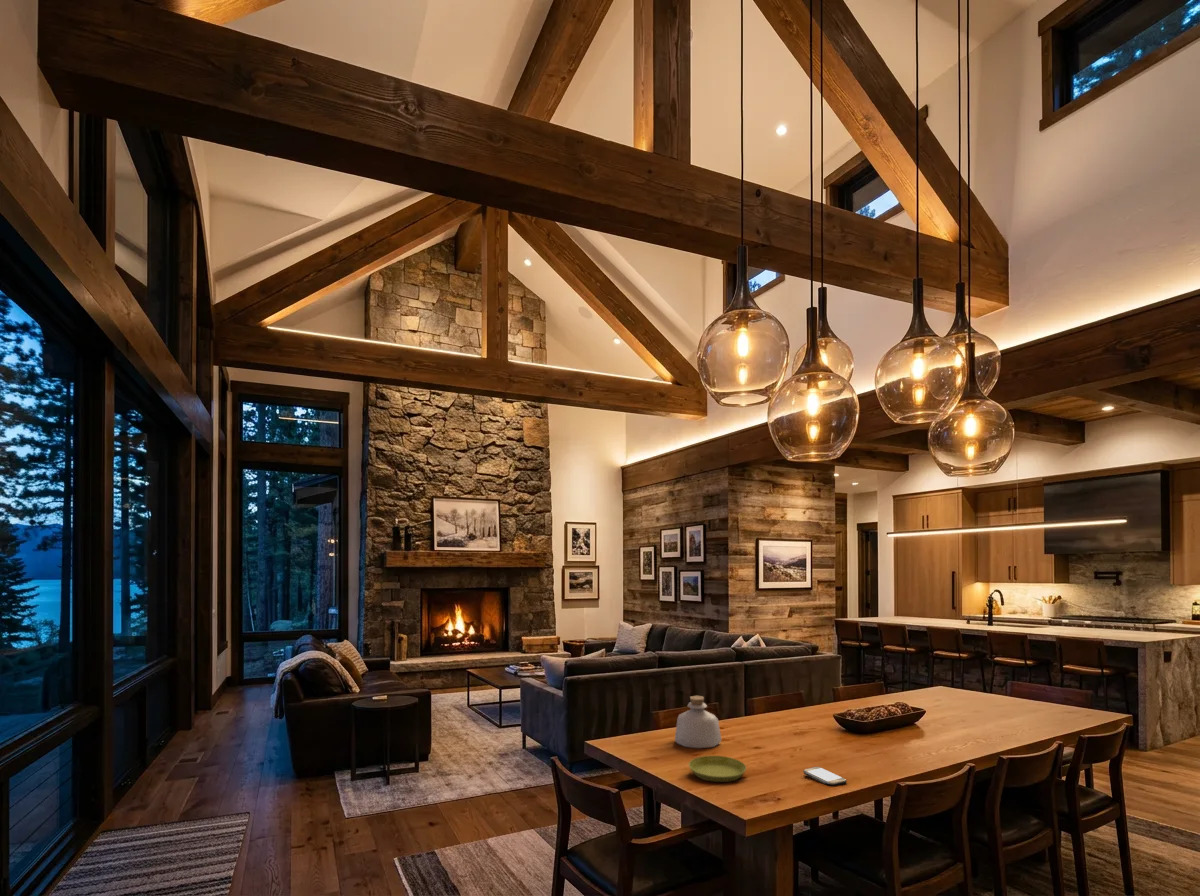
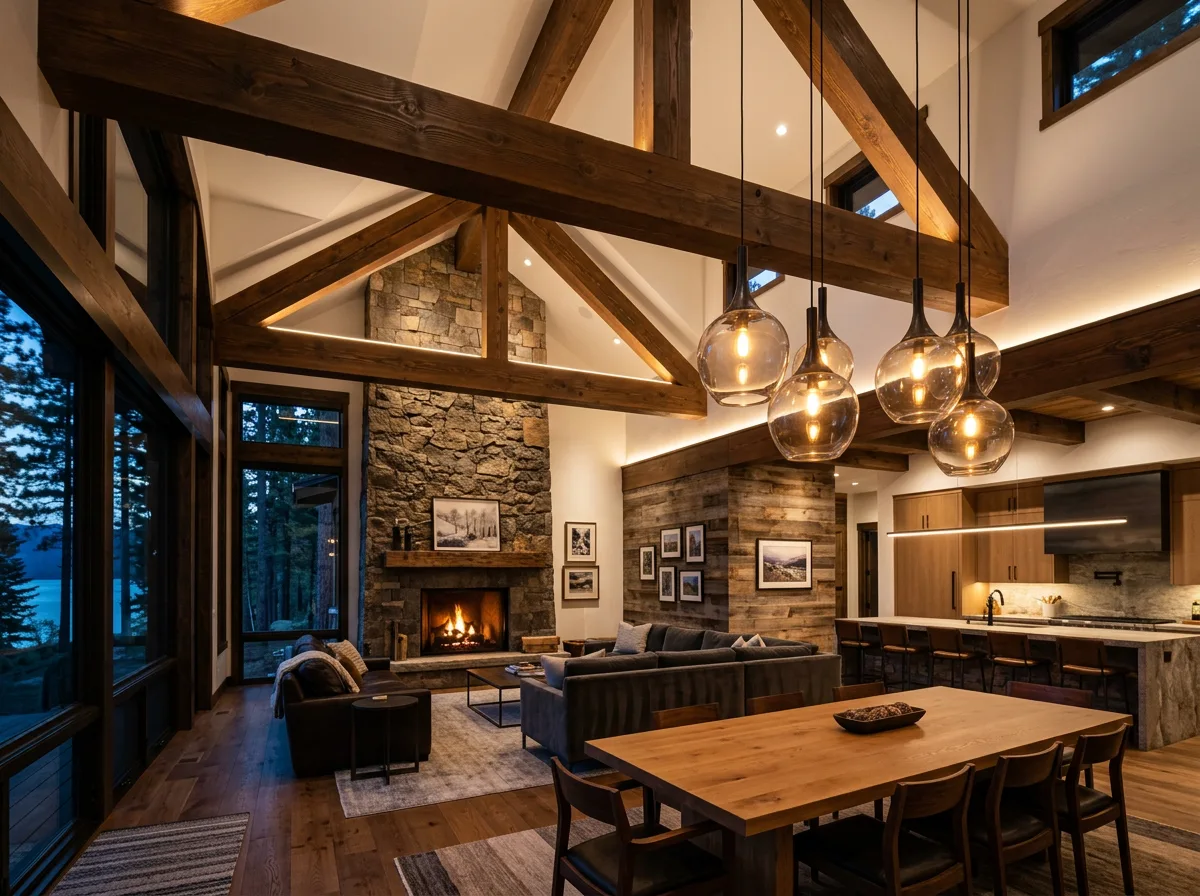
- bottle [674,695,722,749]
- saucer [688,755,747,783]
- smartphone [802,766,847,787]
